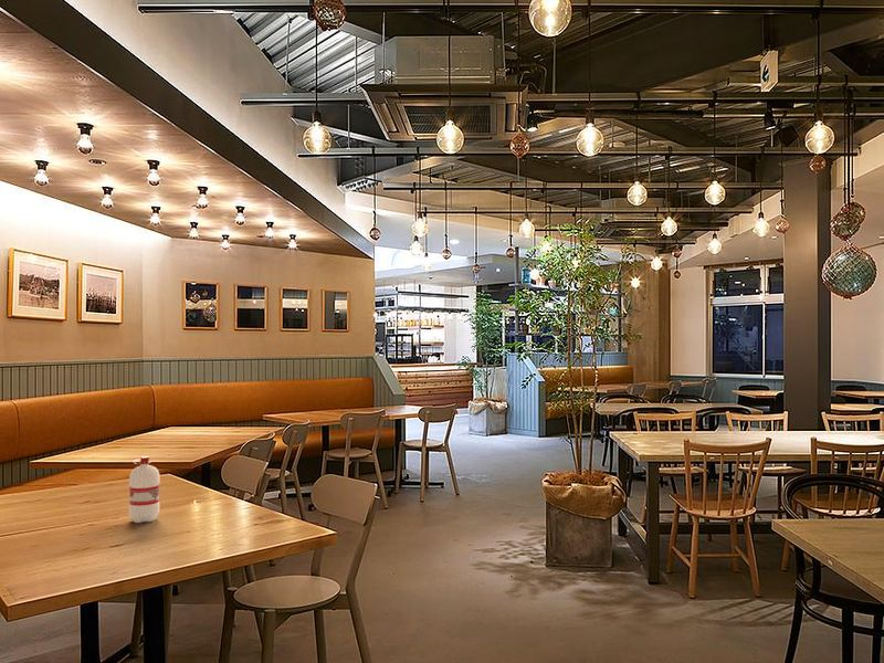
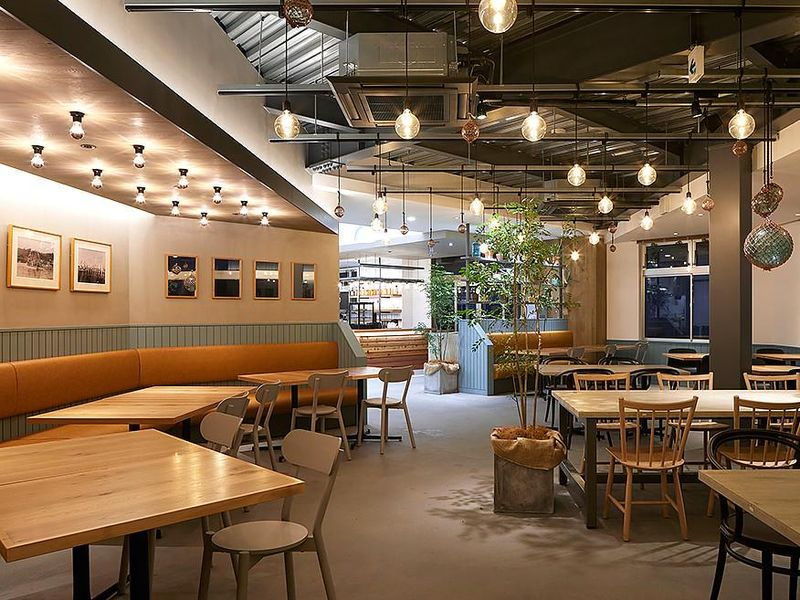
- water bottle [127,455,161,524]
